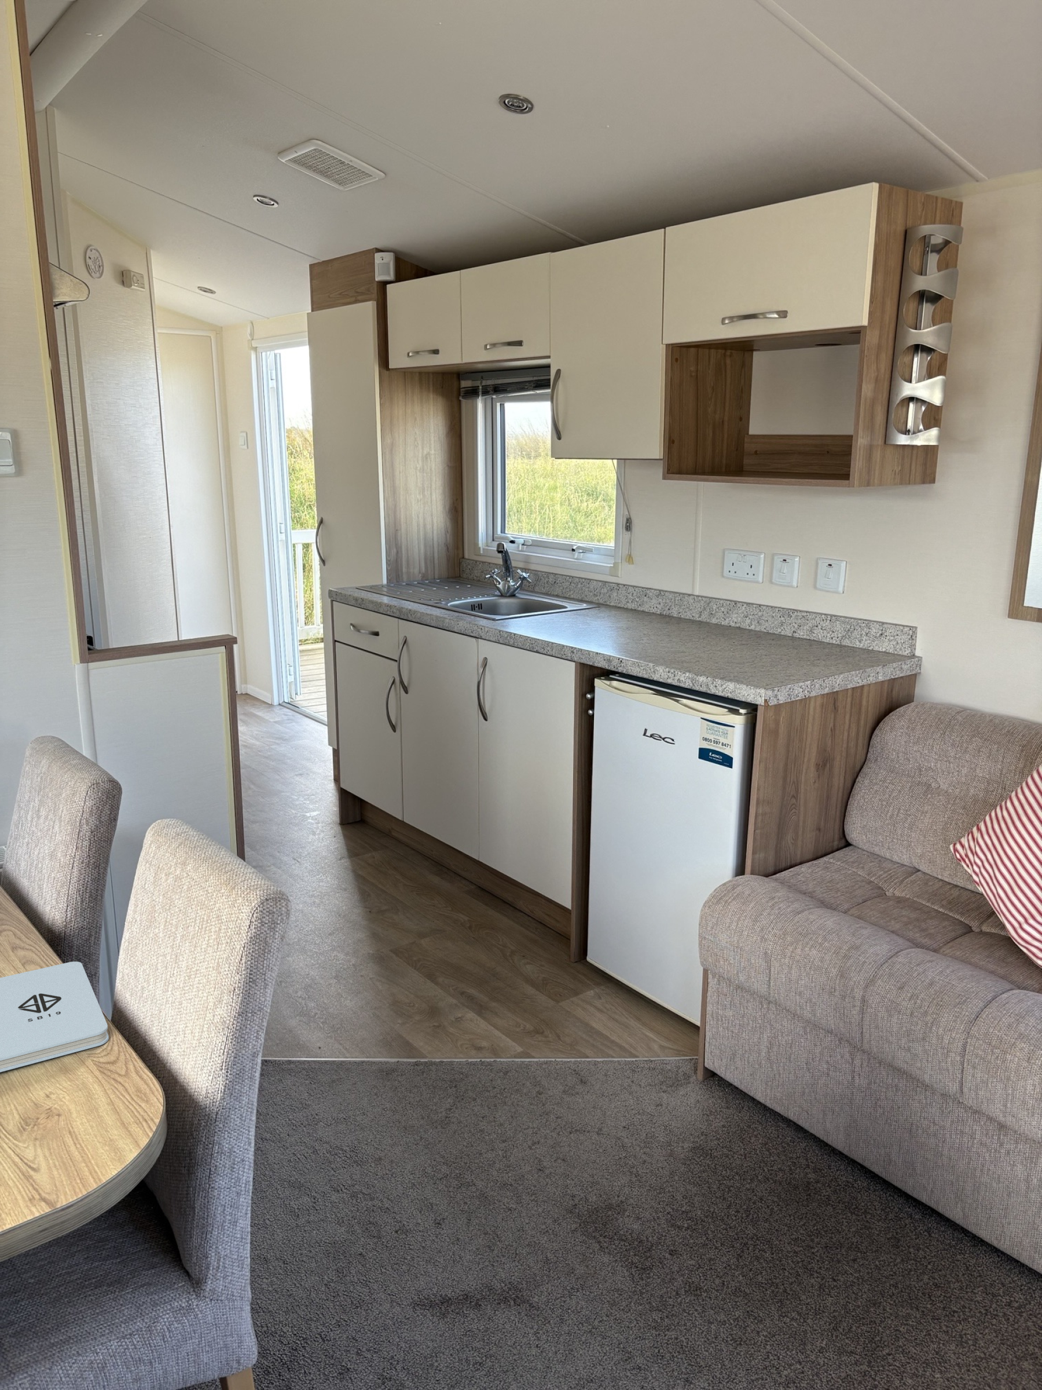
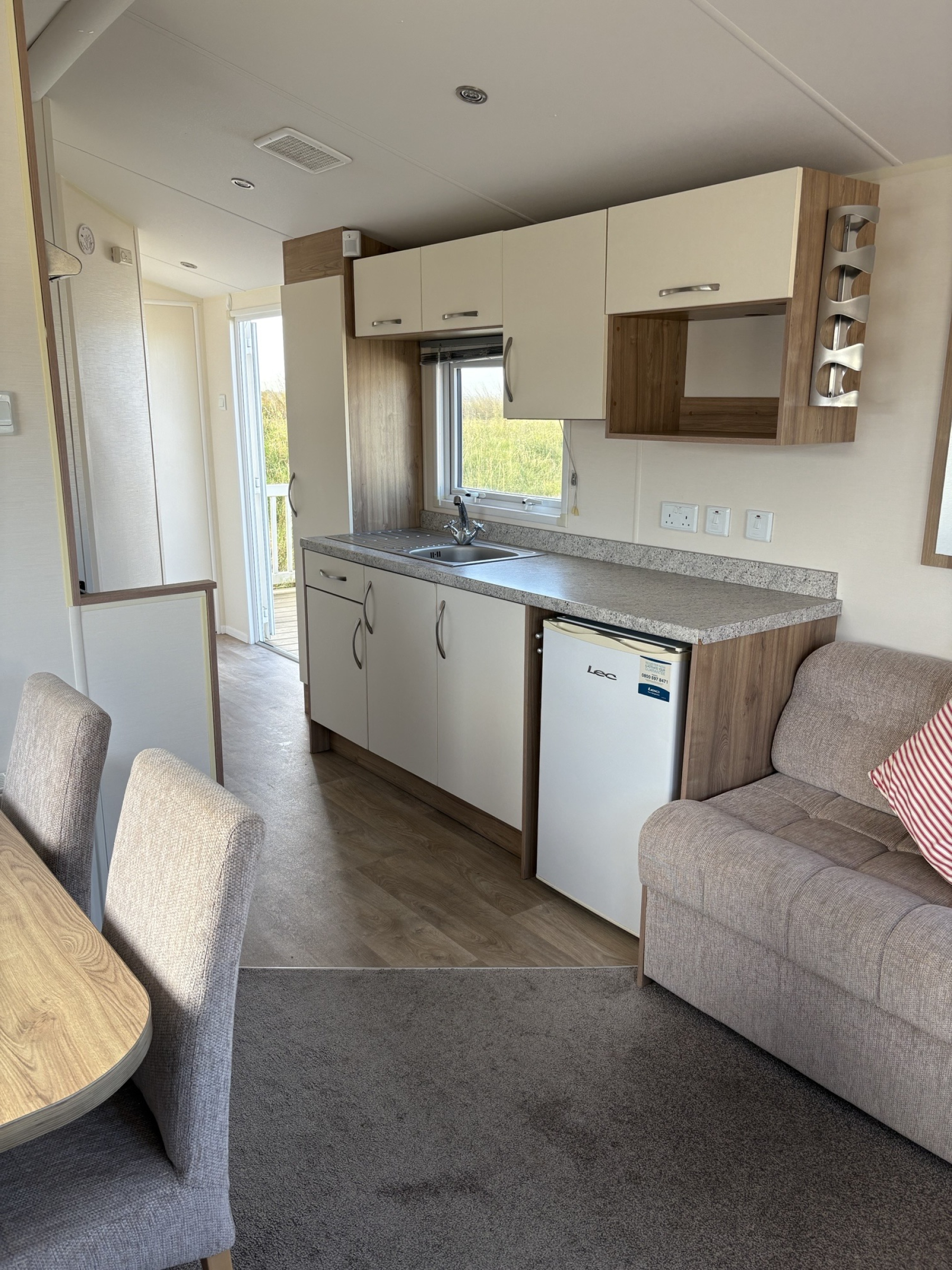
- notepad [0,961,109,1073]
